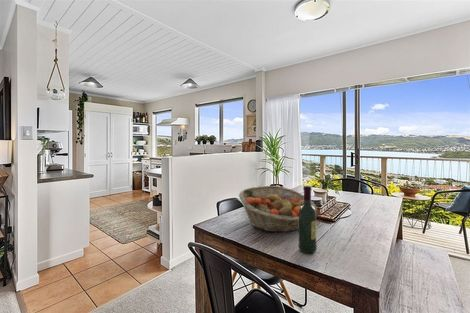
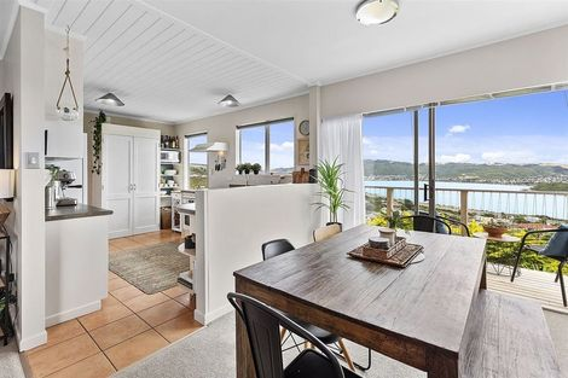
- wine bottle [298,185,318,255]
- fruit basket [238,185,318,233]
